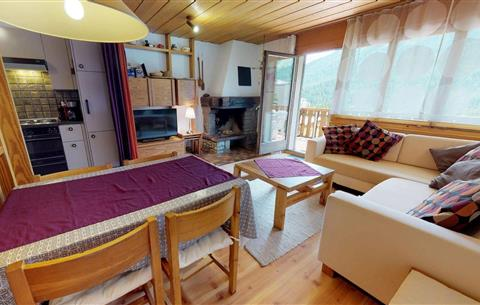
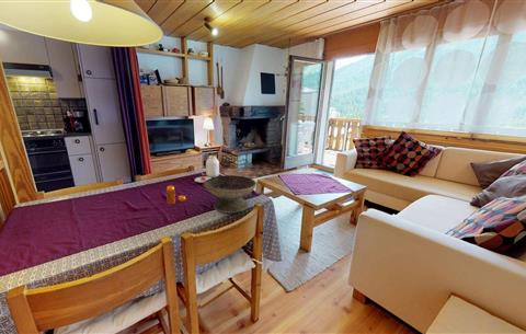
+ pepper shaker [165,184,187,205]
+ decorative bowl [203,174,258,215]
+ jar [194,154,220,183]
